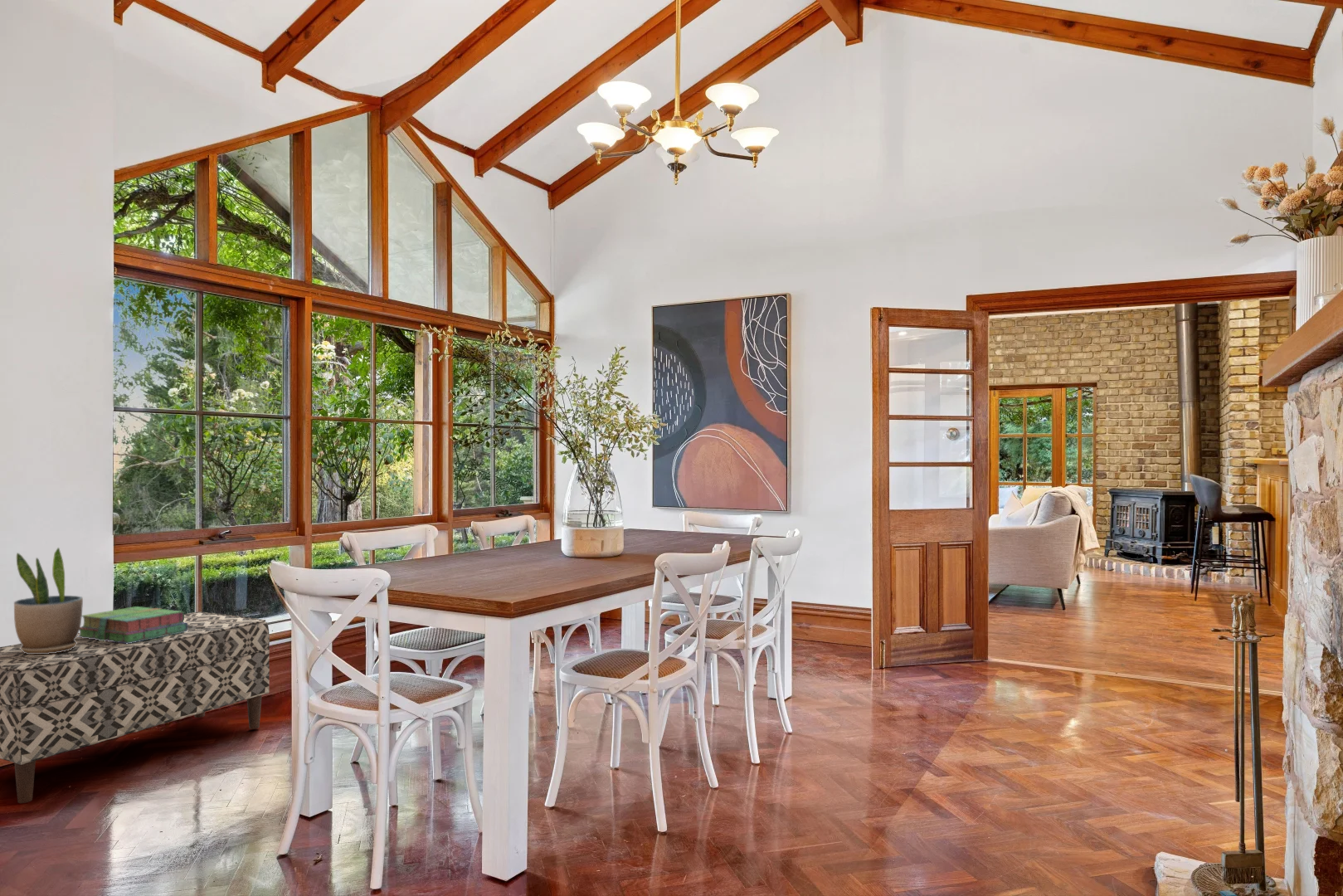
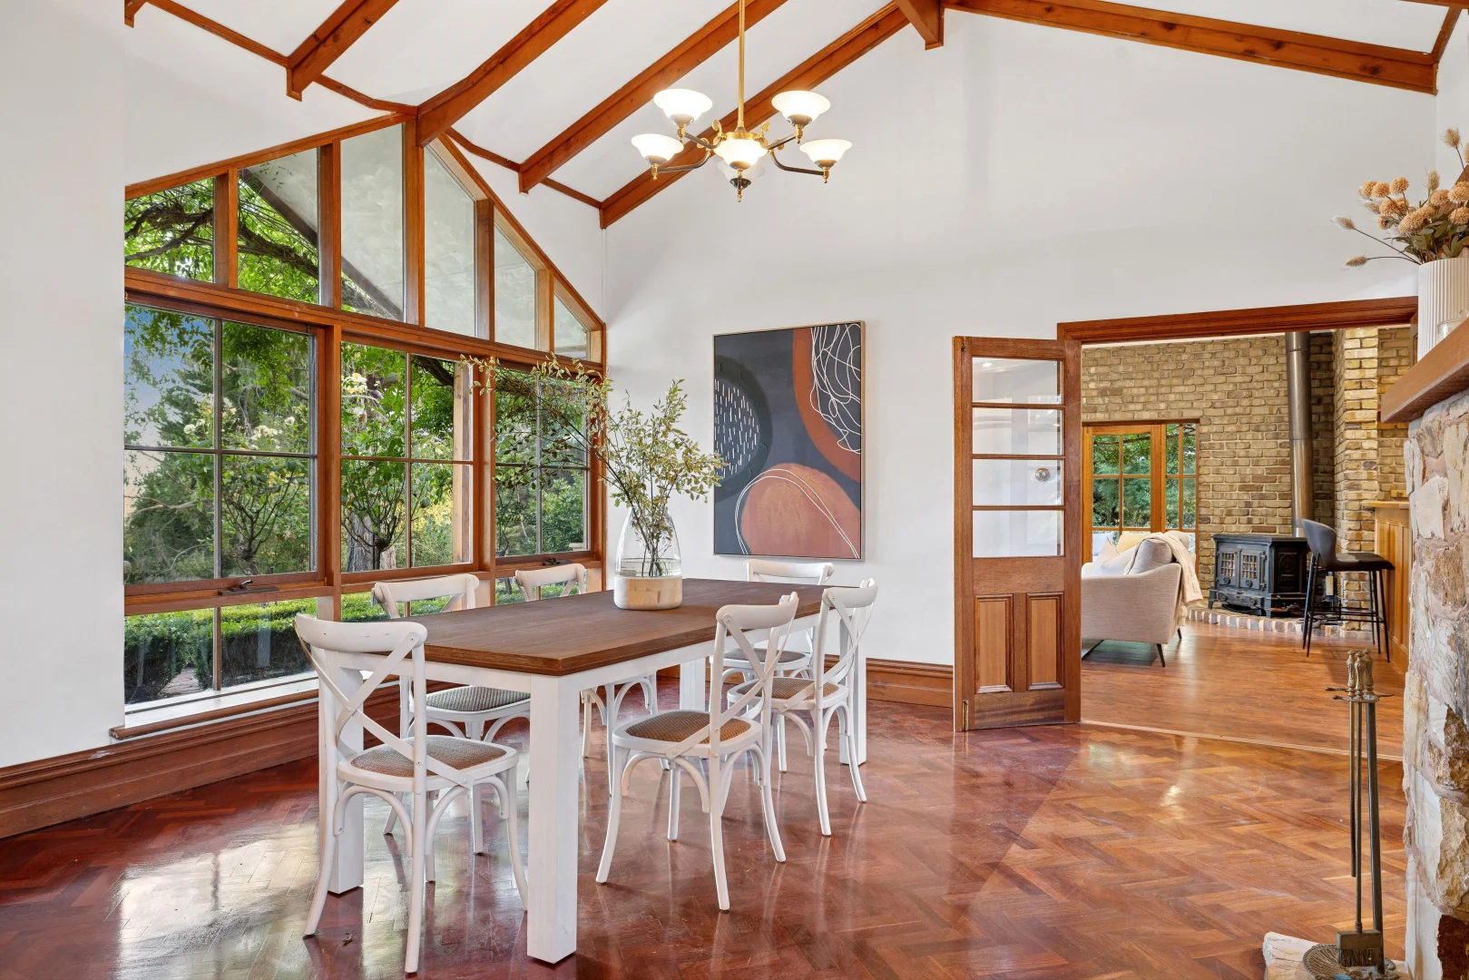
- bench [0,611,270,804]
- stack of books [77,606,187,644]
- potted plant [13,547,84,654]
